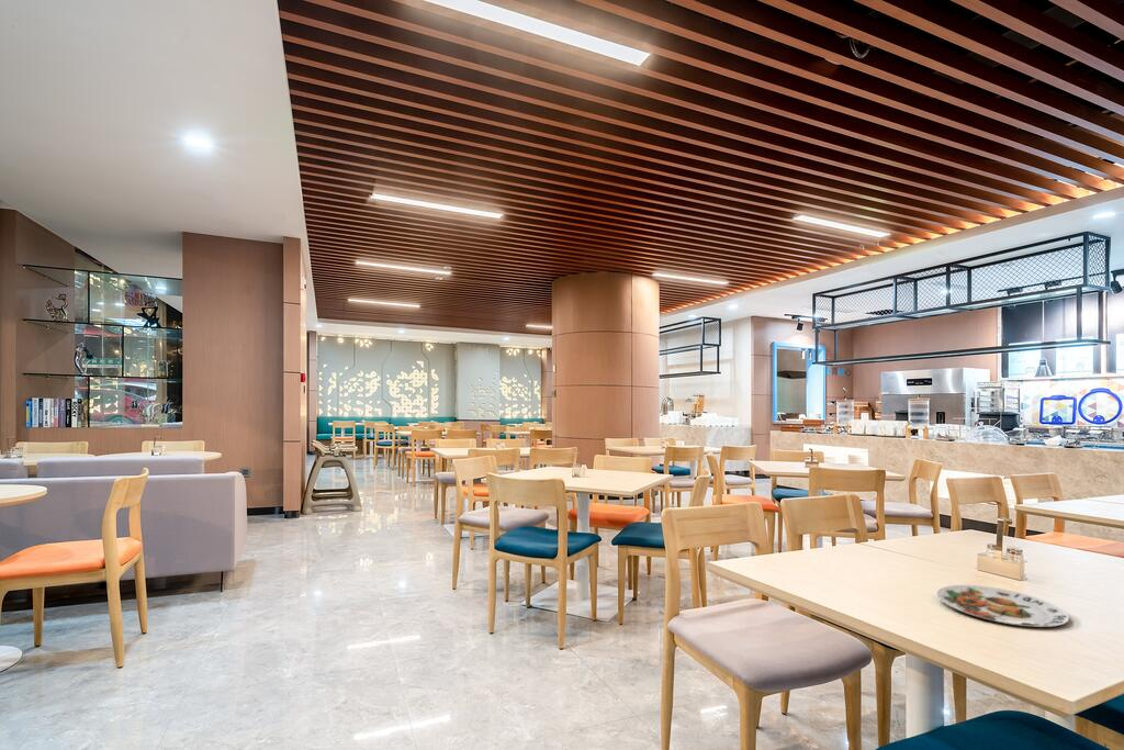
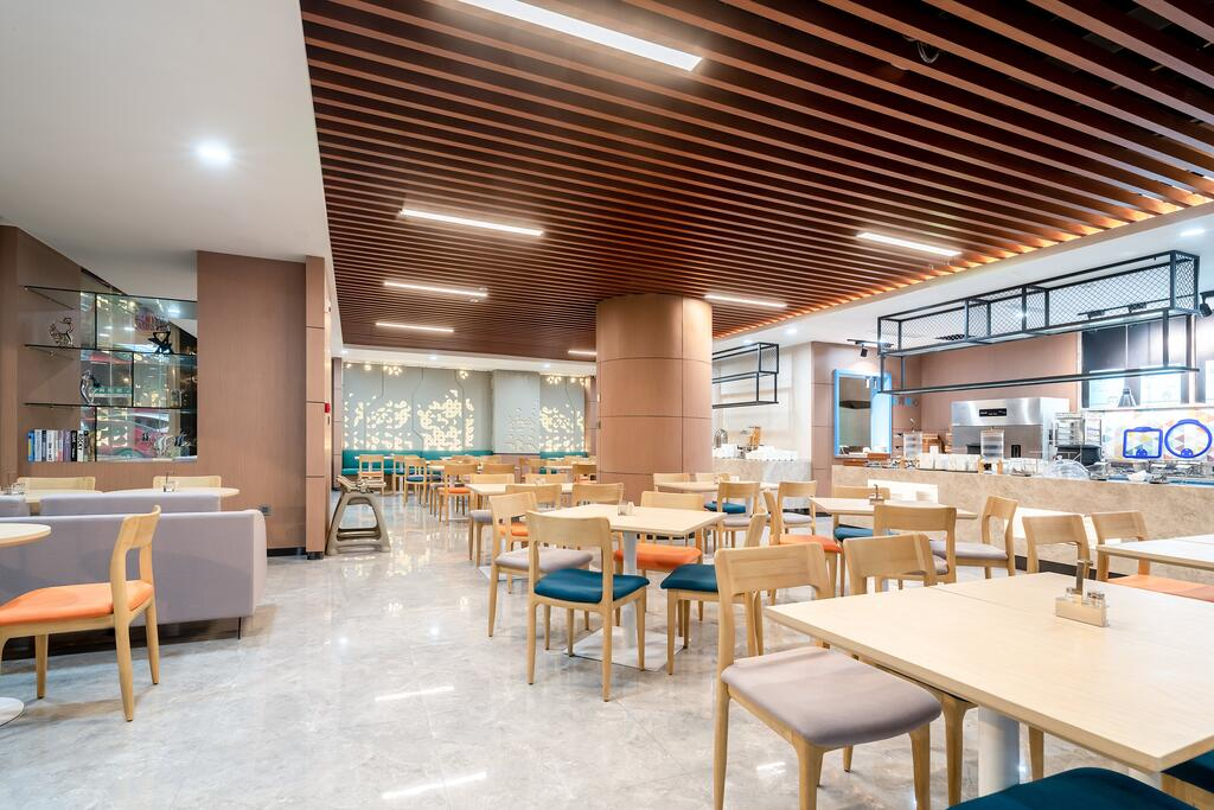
- plate [936,584,1070,628]
